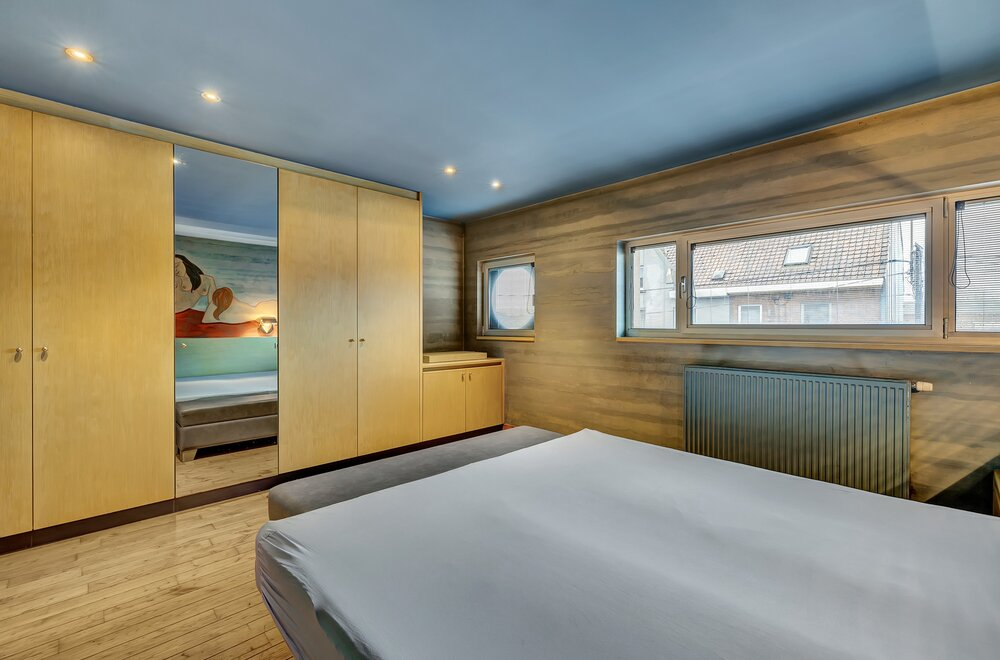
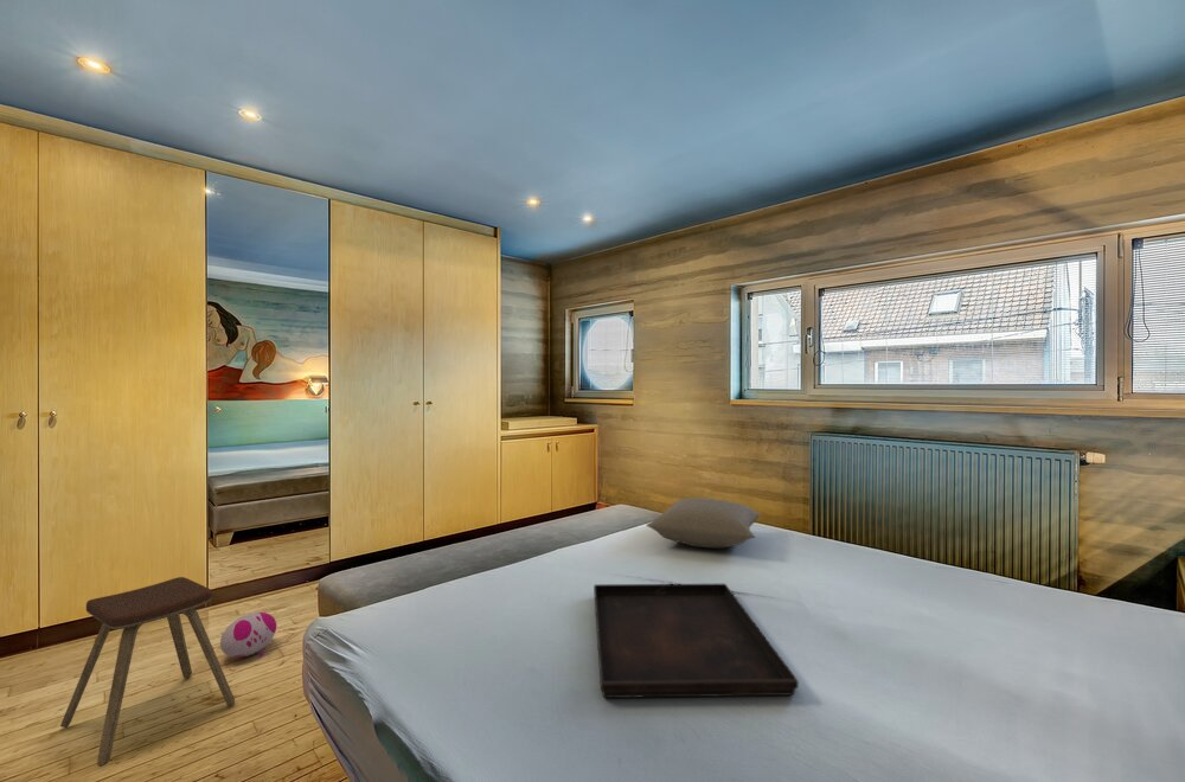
+ music stool [59,576,236,768]
+ serving tray [592,583,800,699]
+ plush toy [219,611,277,659]
+ pillow [645,496,762,549]
